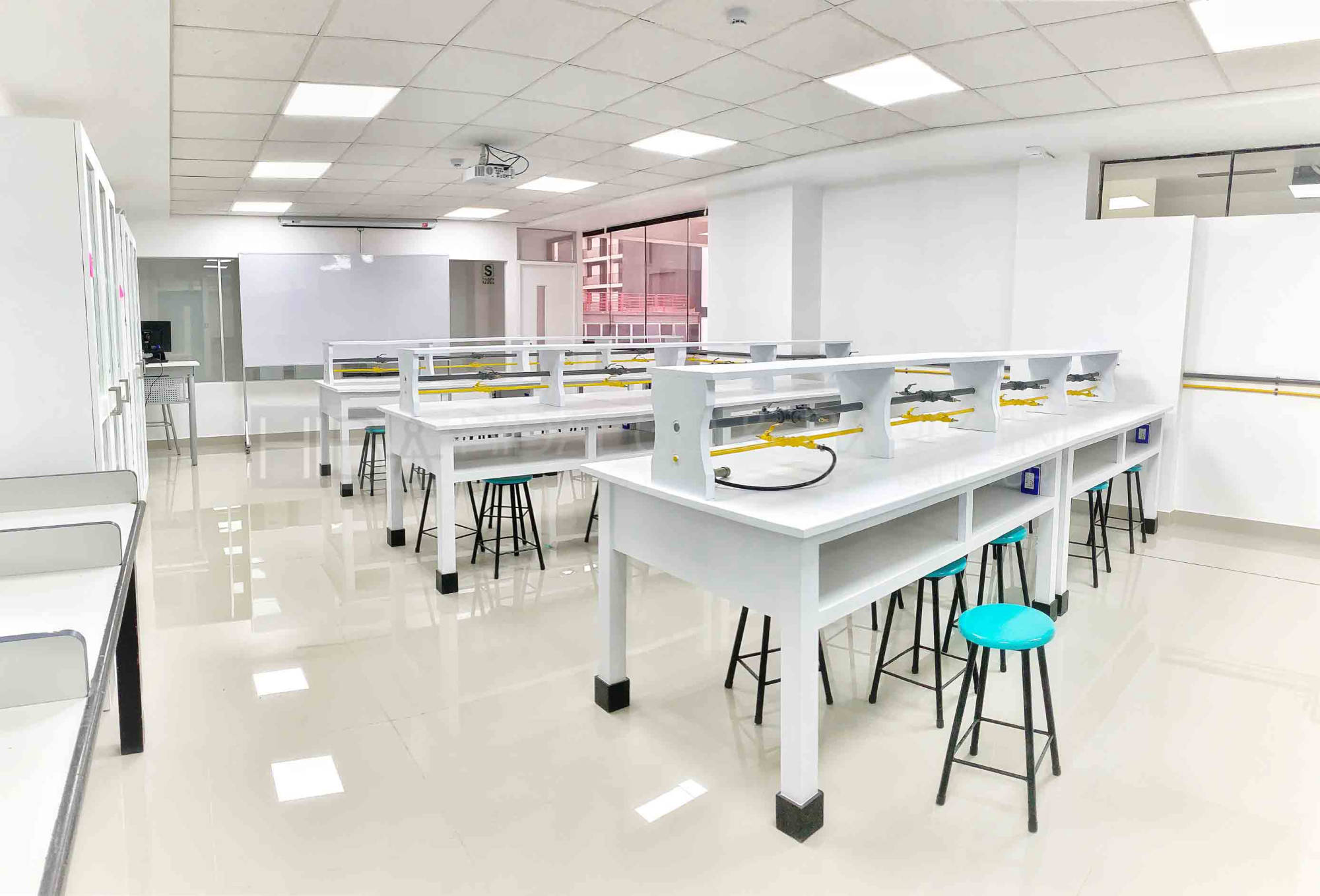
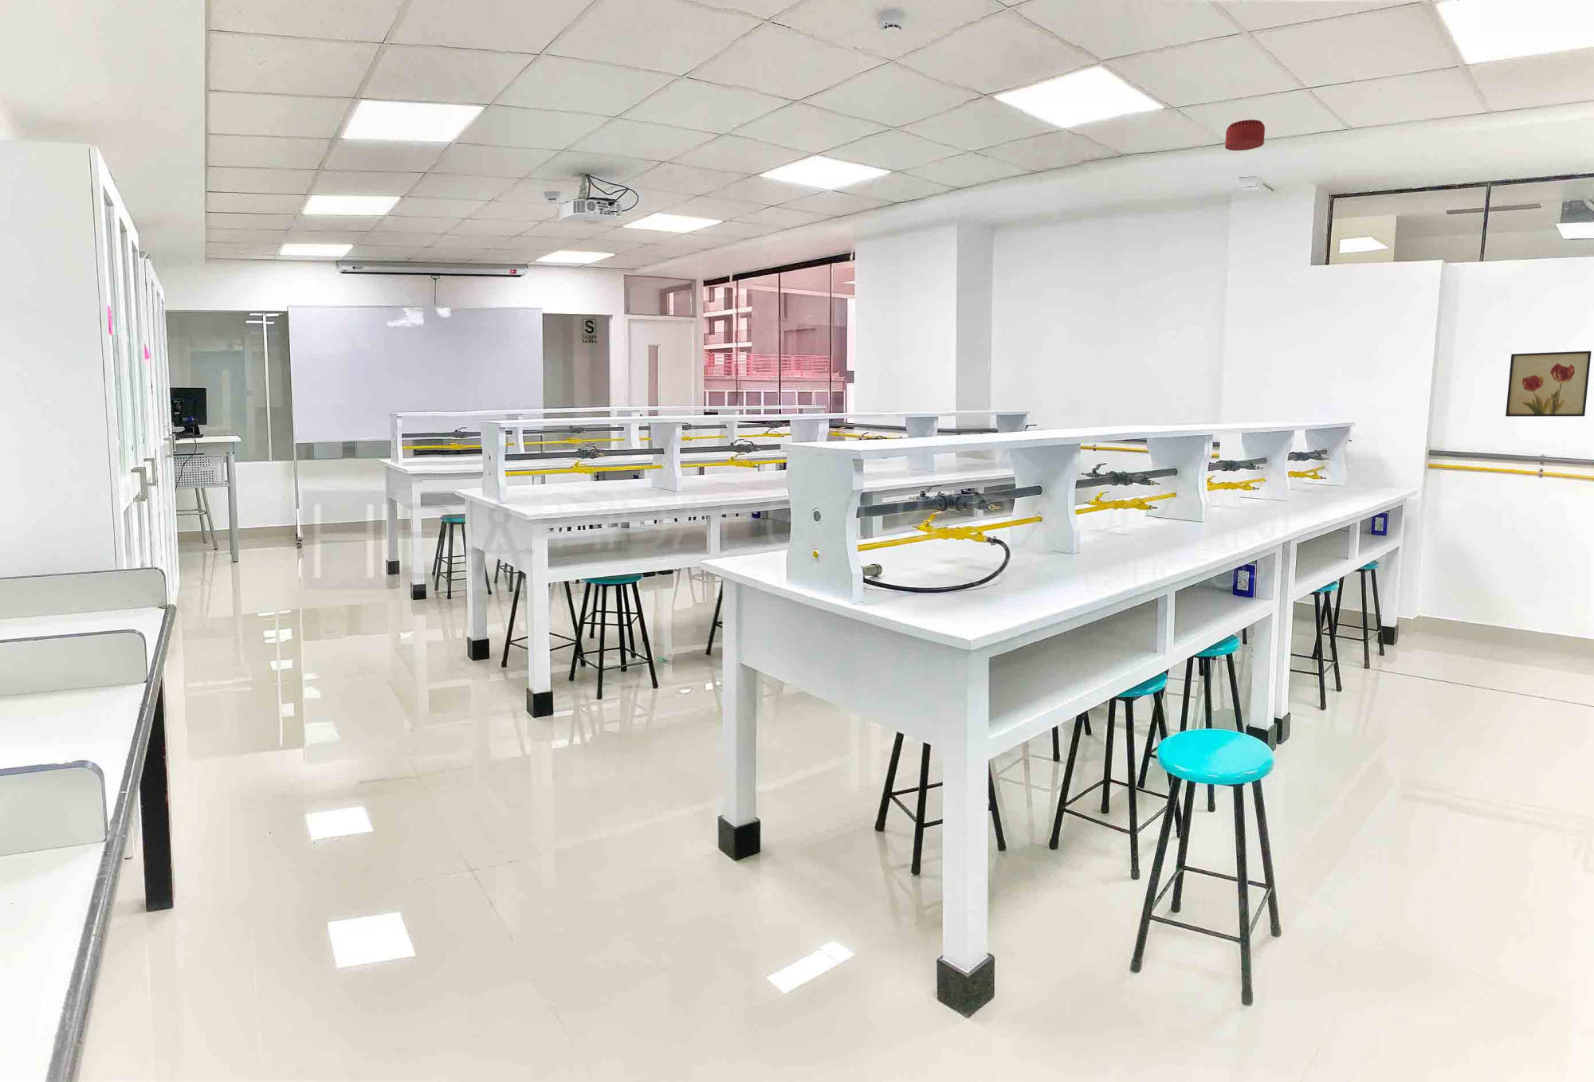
+ wall art [1505,350,1593,418]
+ smoke detector [1224,118,1266,151]
